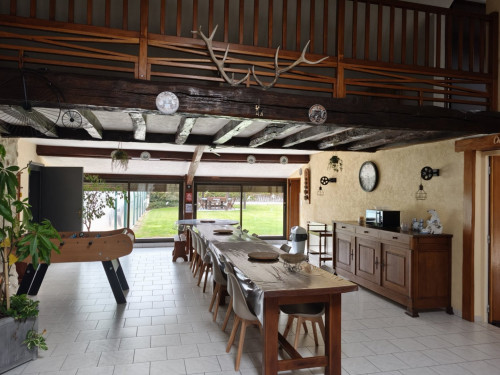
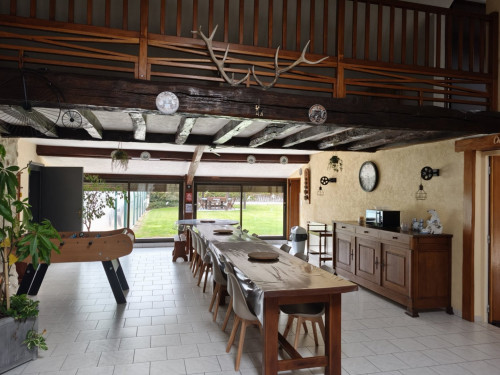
- decorative bowl [276,252,310,273]
